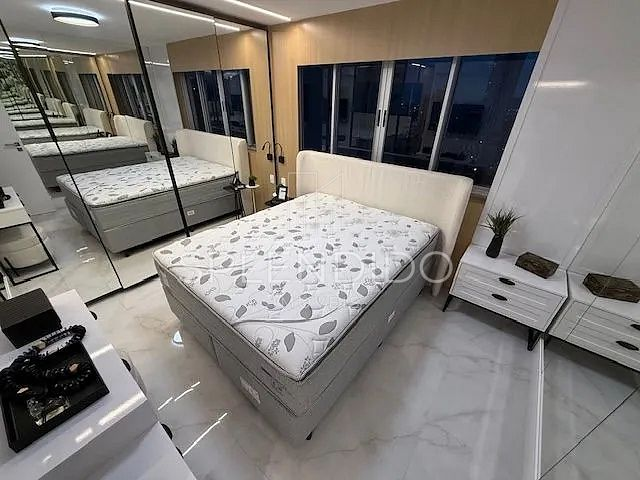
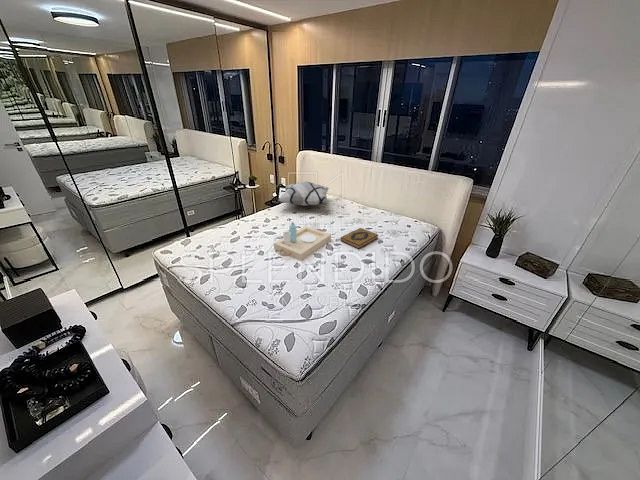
+ hardback book [339,227,379,250]
+ decorative pillow [277,180,330,207]
+ serving tray [273,221,332,261]
